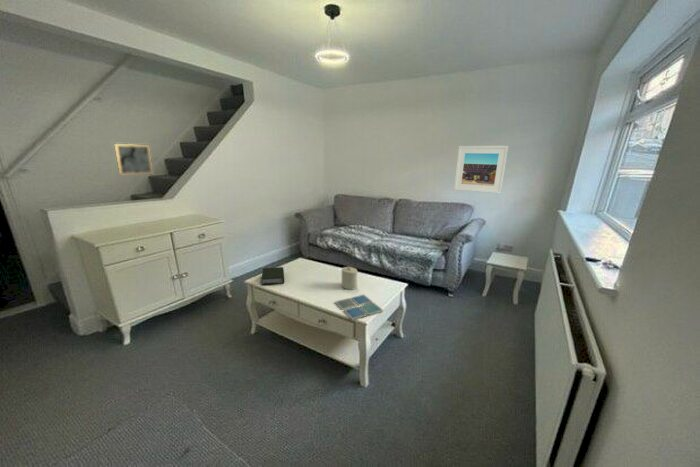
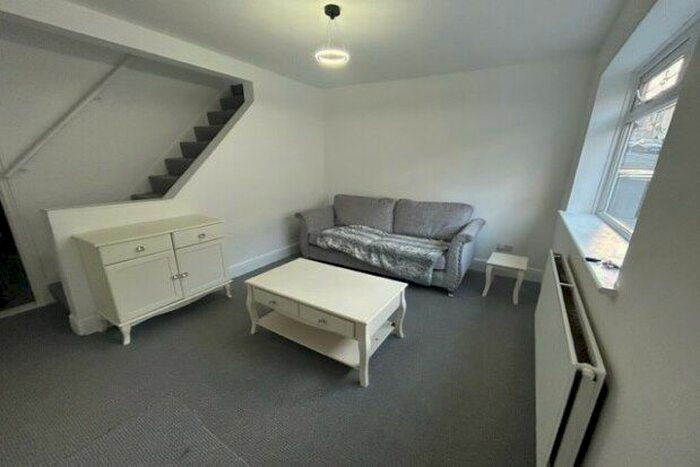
- candle [340,265,358,290]
- book [261,266,285,286]
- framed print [453,145,510,195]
- drink coaster [334,294,384,321]
- wall art [113,143,154,175]
